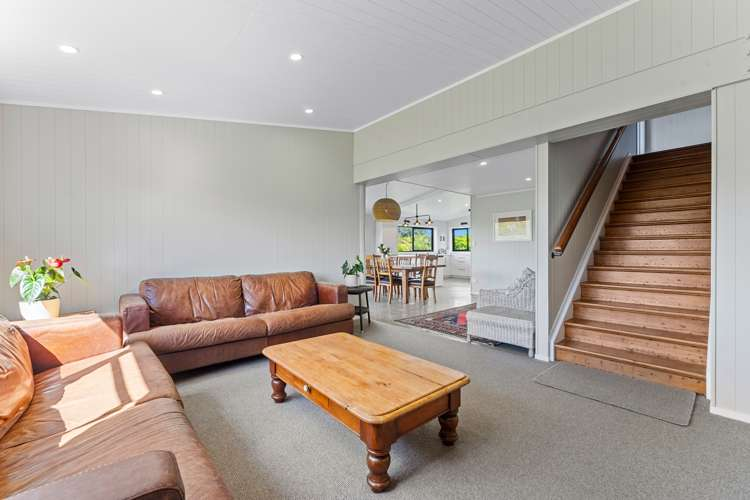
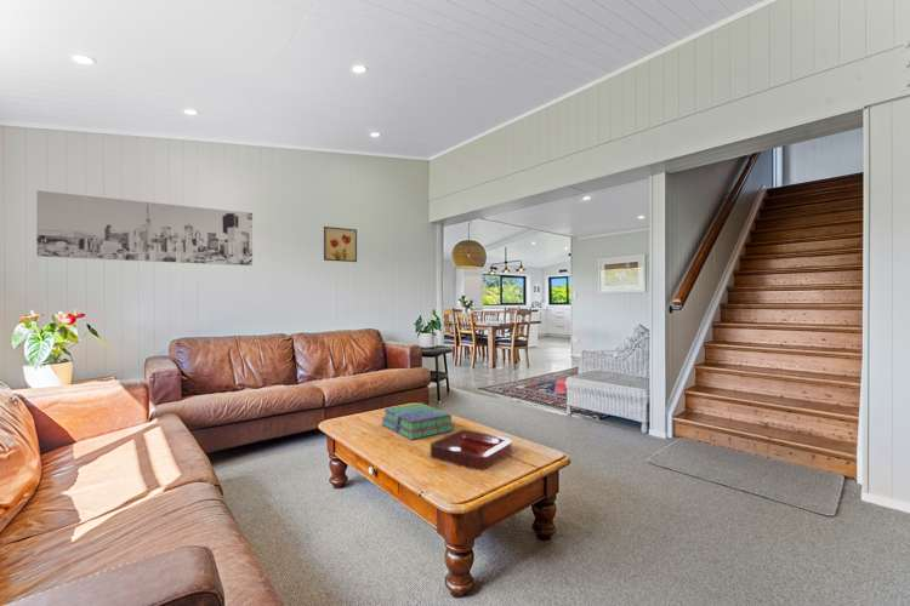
+ wall art [35,189,254,267]
+ decorative tray [430,428,512,471]
+ wall art [323,225,358,263]
+ stack of books [380,401,455,441]
